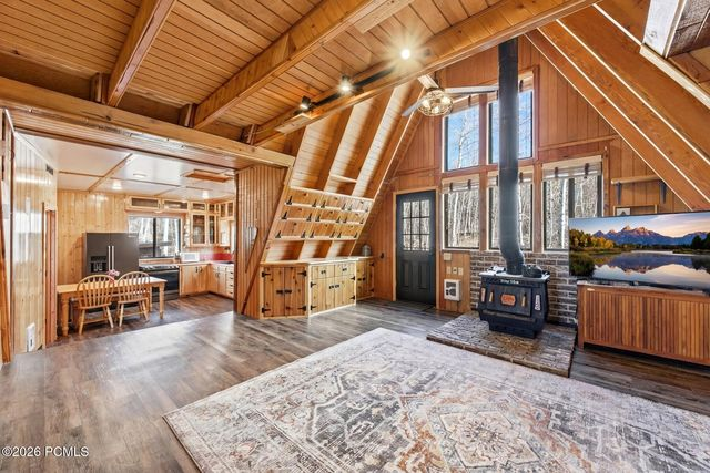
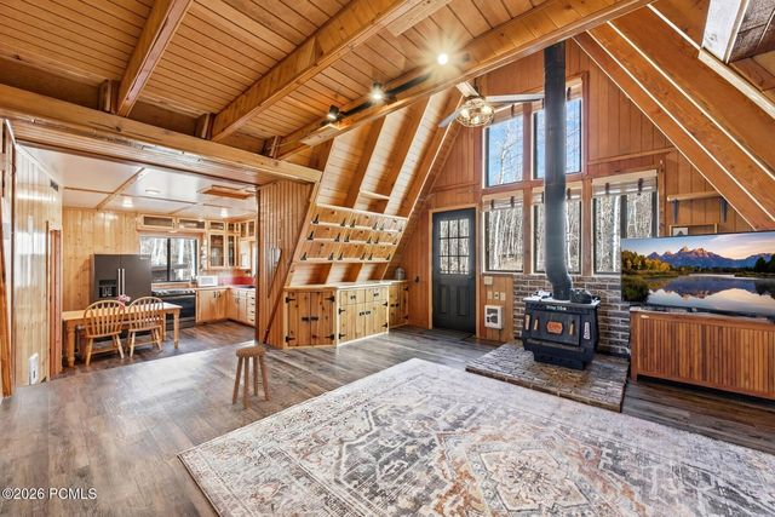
+ stool [231,345,271,410]
